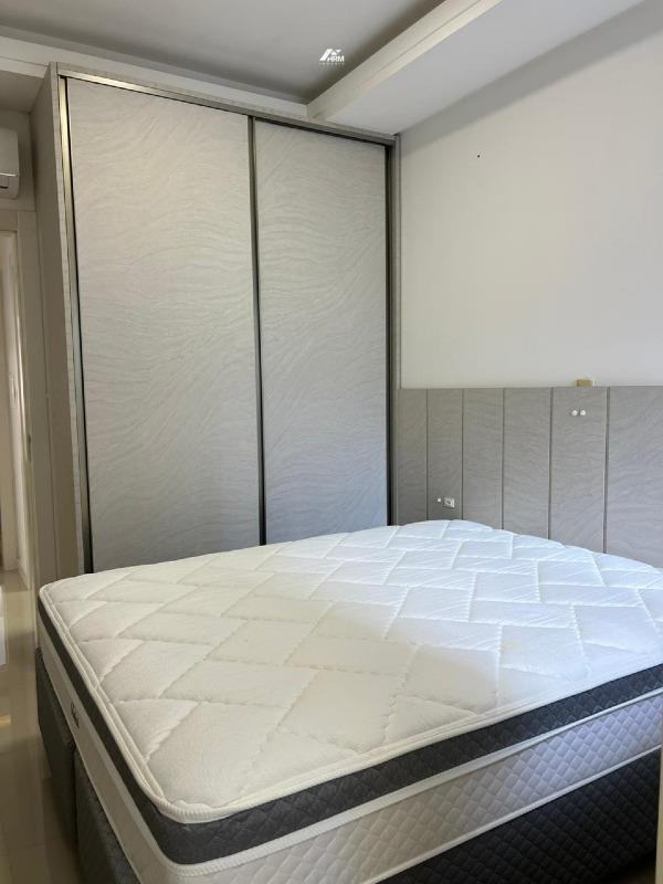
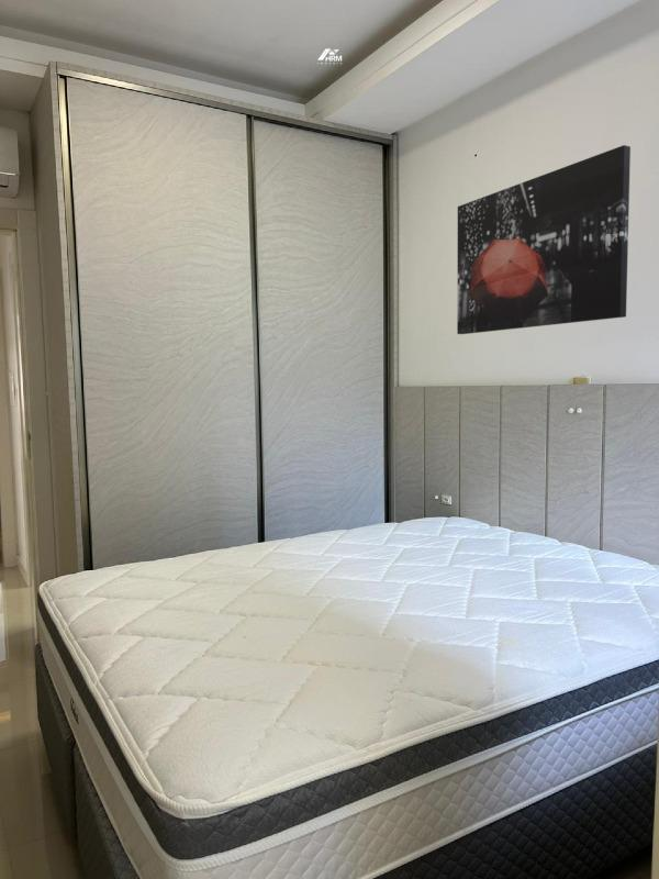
+ wall art [456,144,632,335]
